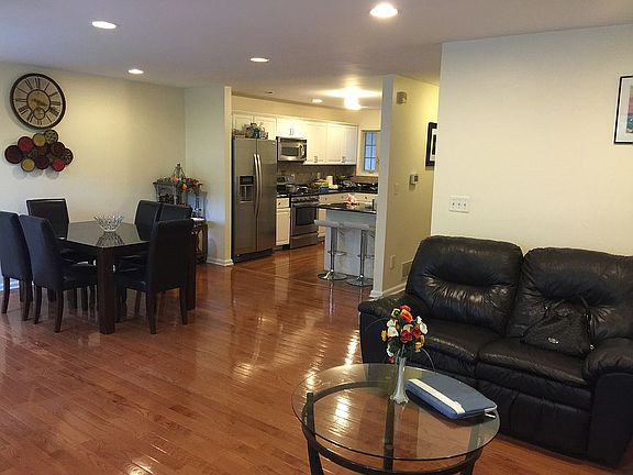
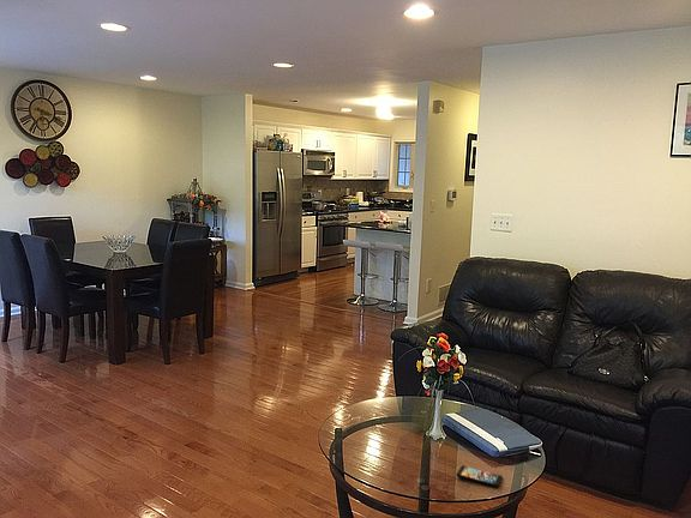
+ smartphone [456,464,504,488]
